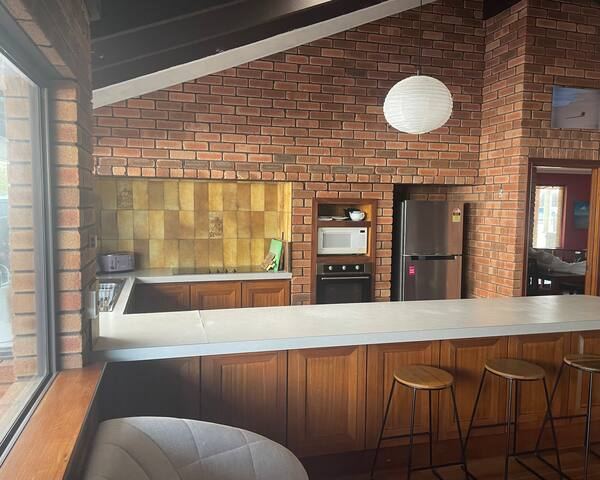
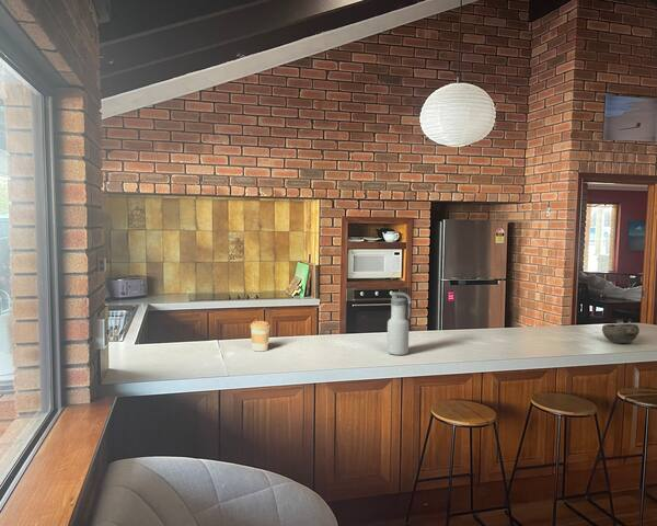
+ water bottle [385,291,412,356]
+ bowl [601,323,641,344]
+ coffee cup [249,320,272,352]
